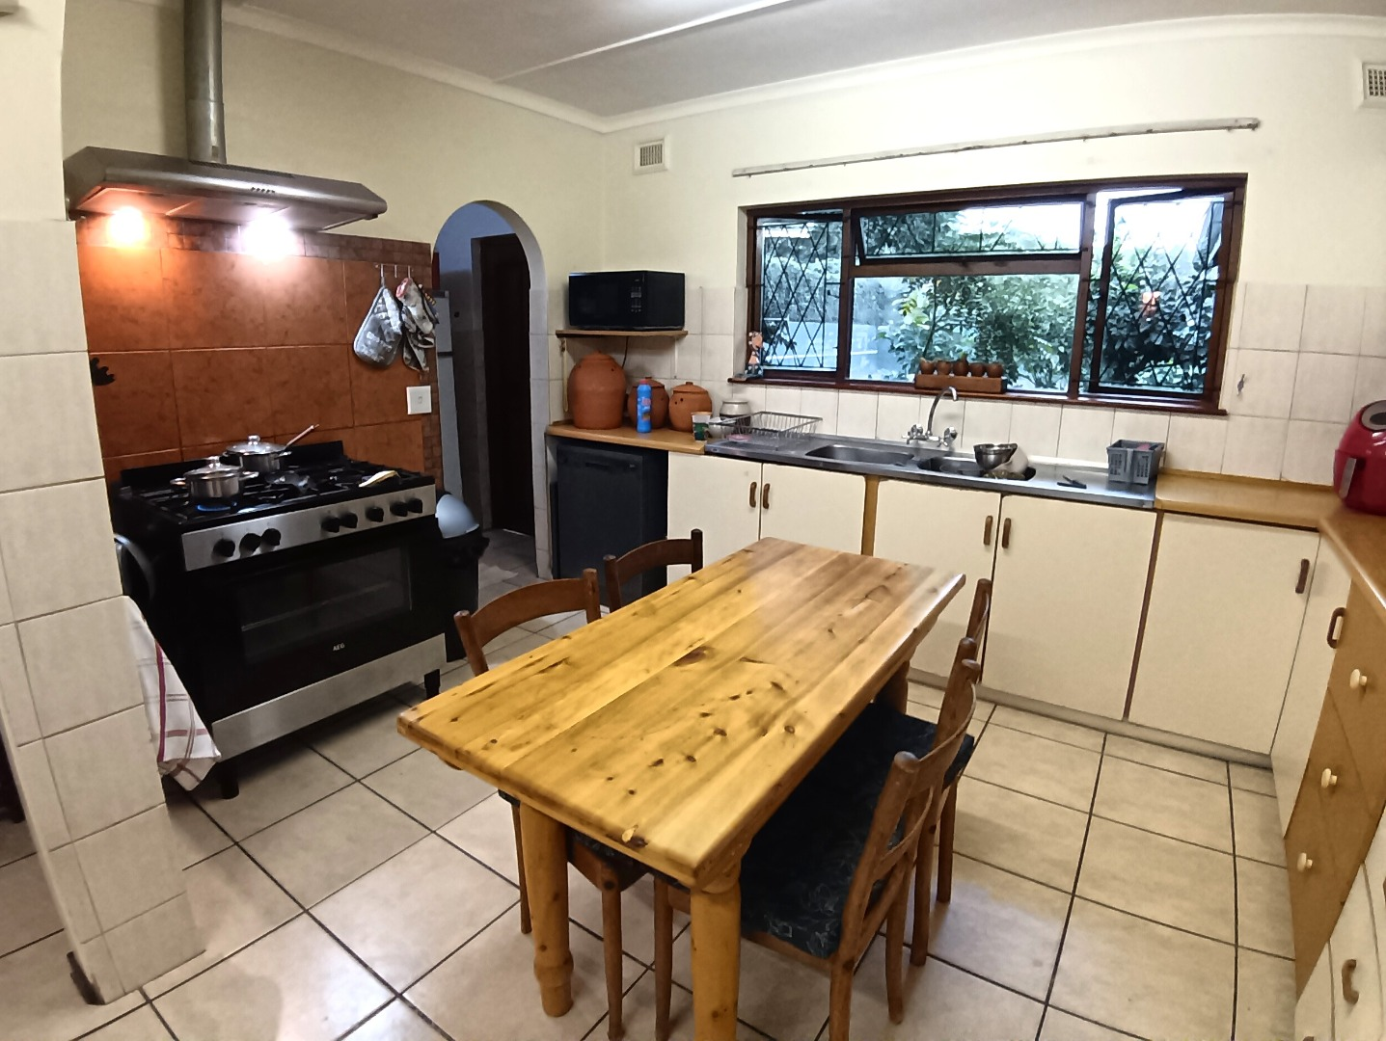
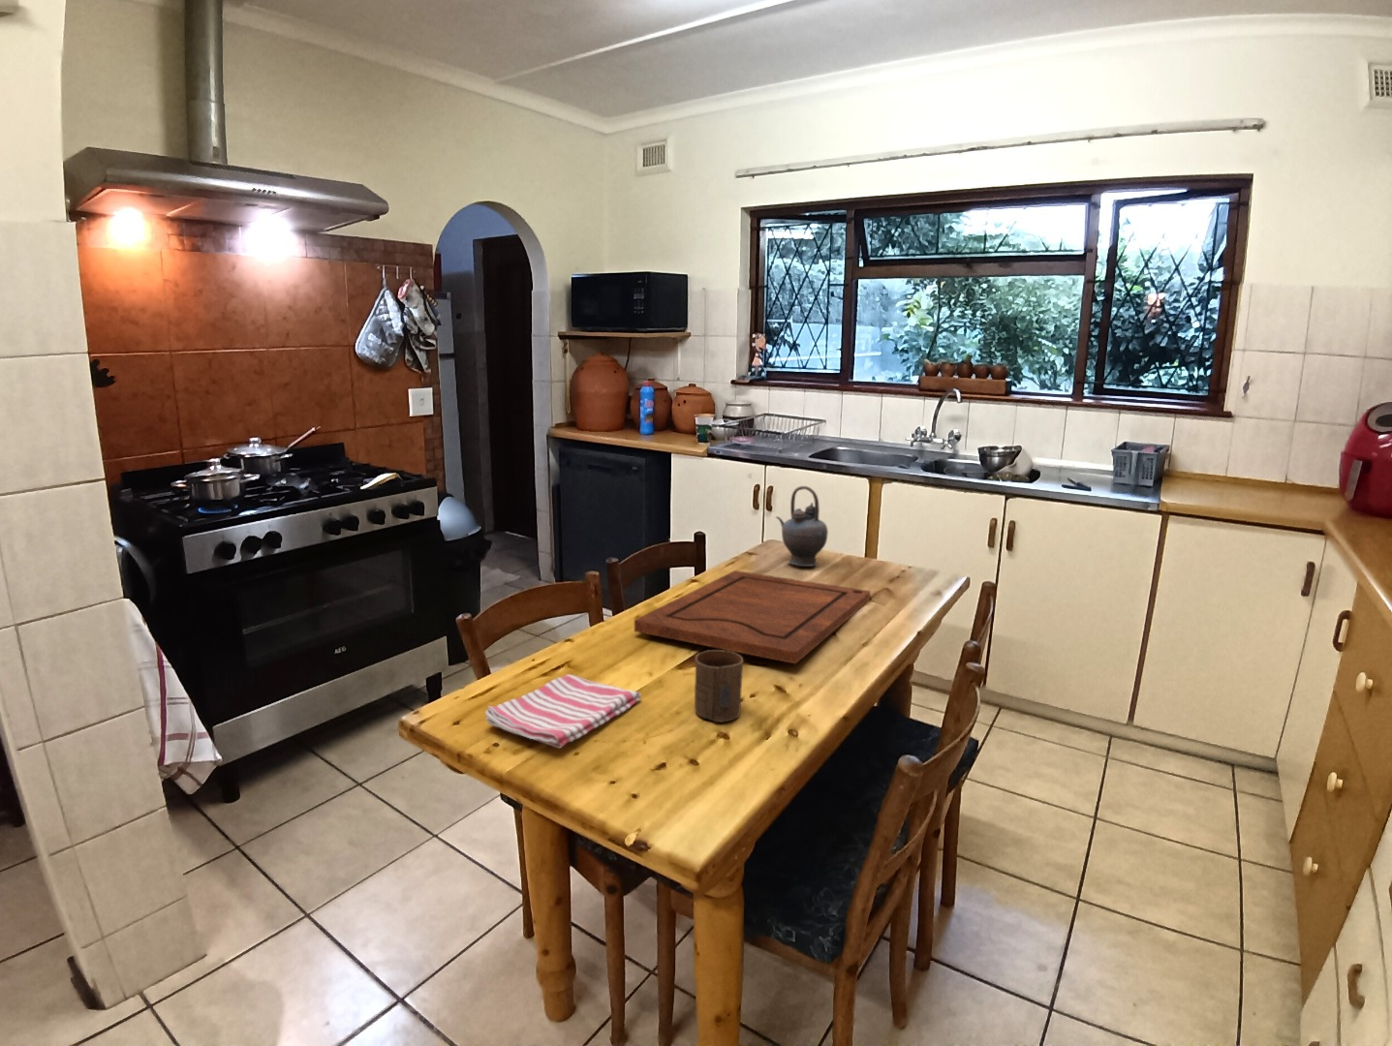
+ cutting board [634,569,871,665]
+ cup [693,649,744,723]
+ teapot [775,486,829,568]
+ dish towel [485,674,643,748]
